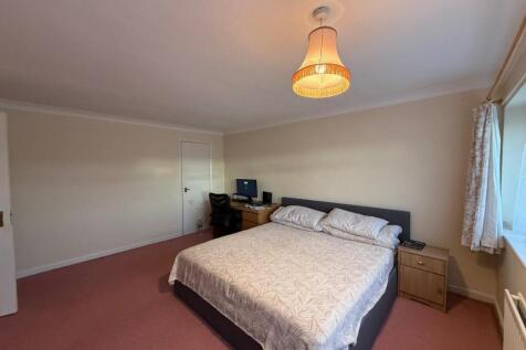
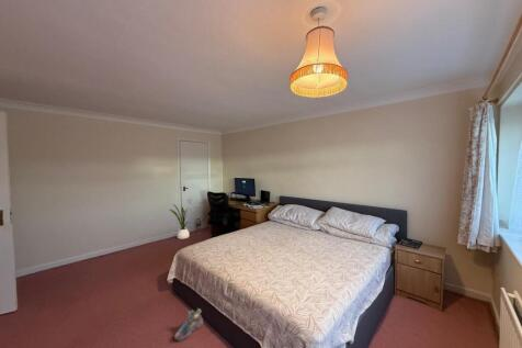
+ house plant [169,203,192,240]
+ shoe [173,307,204,343]
